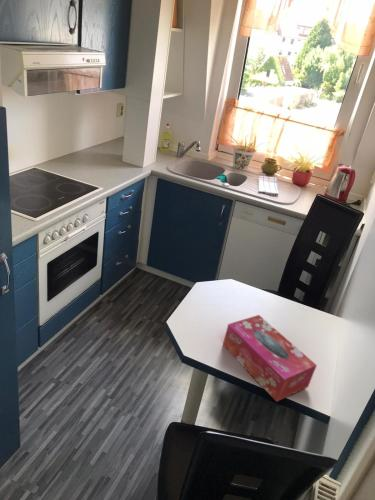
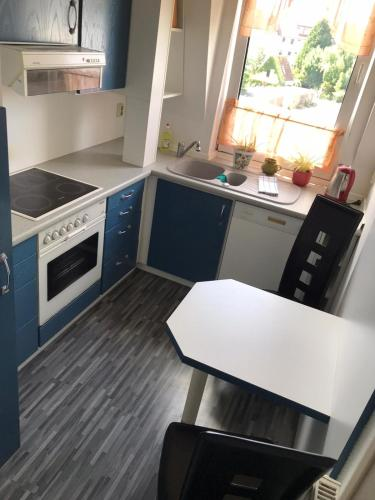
- tissue box [222,314,318,403]
